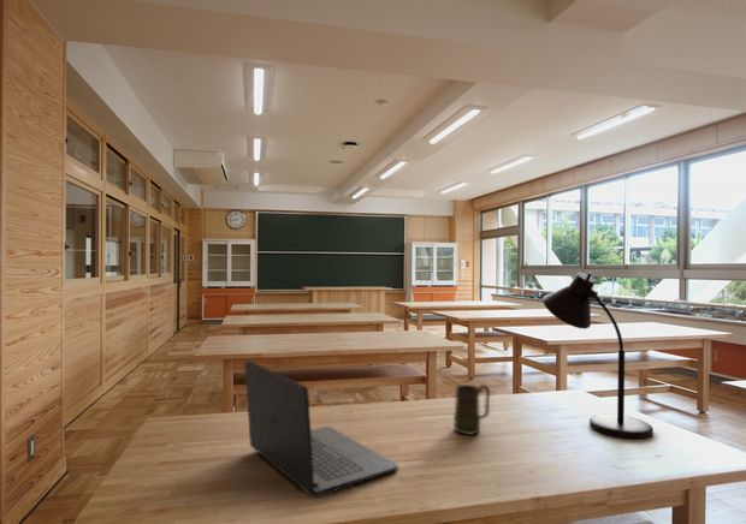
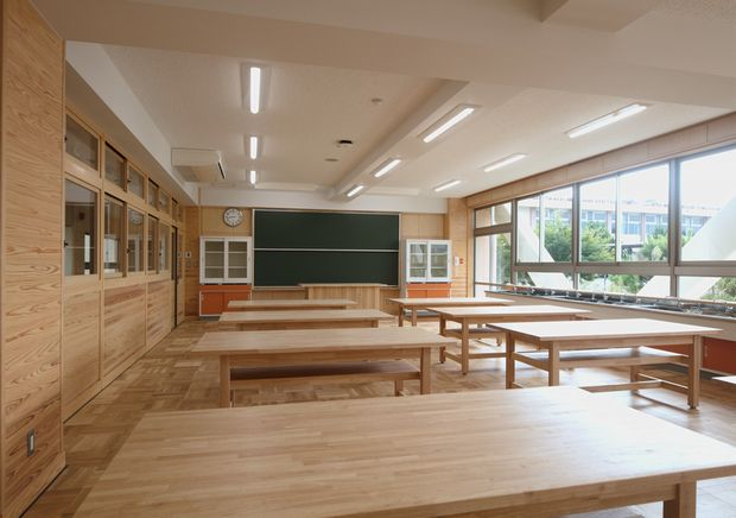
- laptop [243,359,399,499]
- mug [452,383,491,436]
- desk lamp [541,272,655,440]
